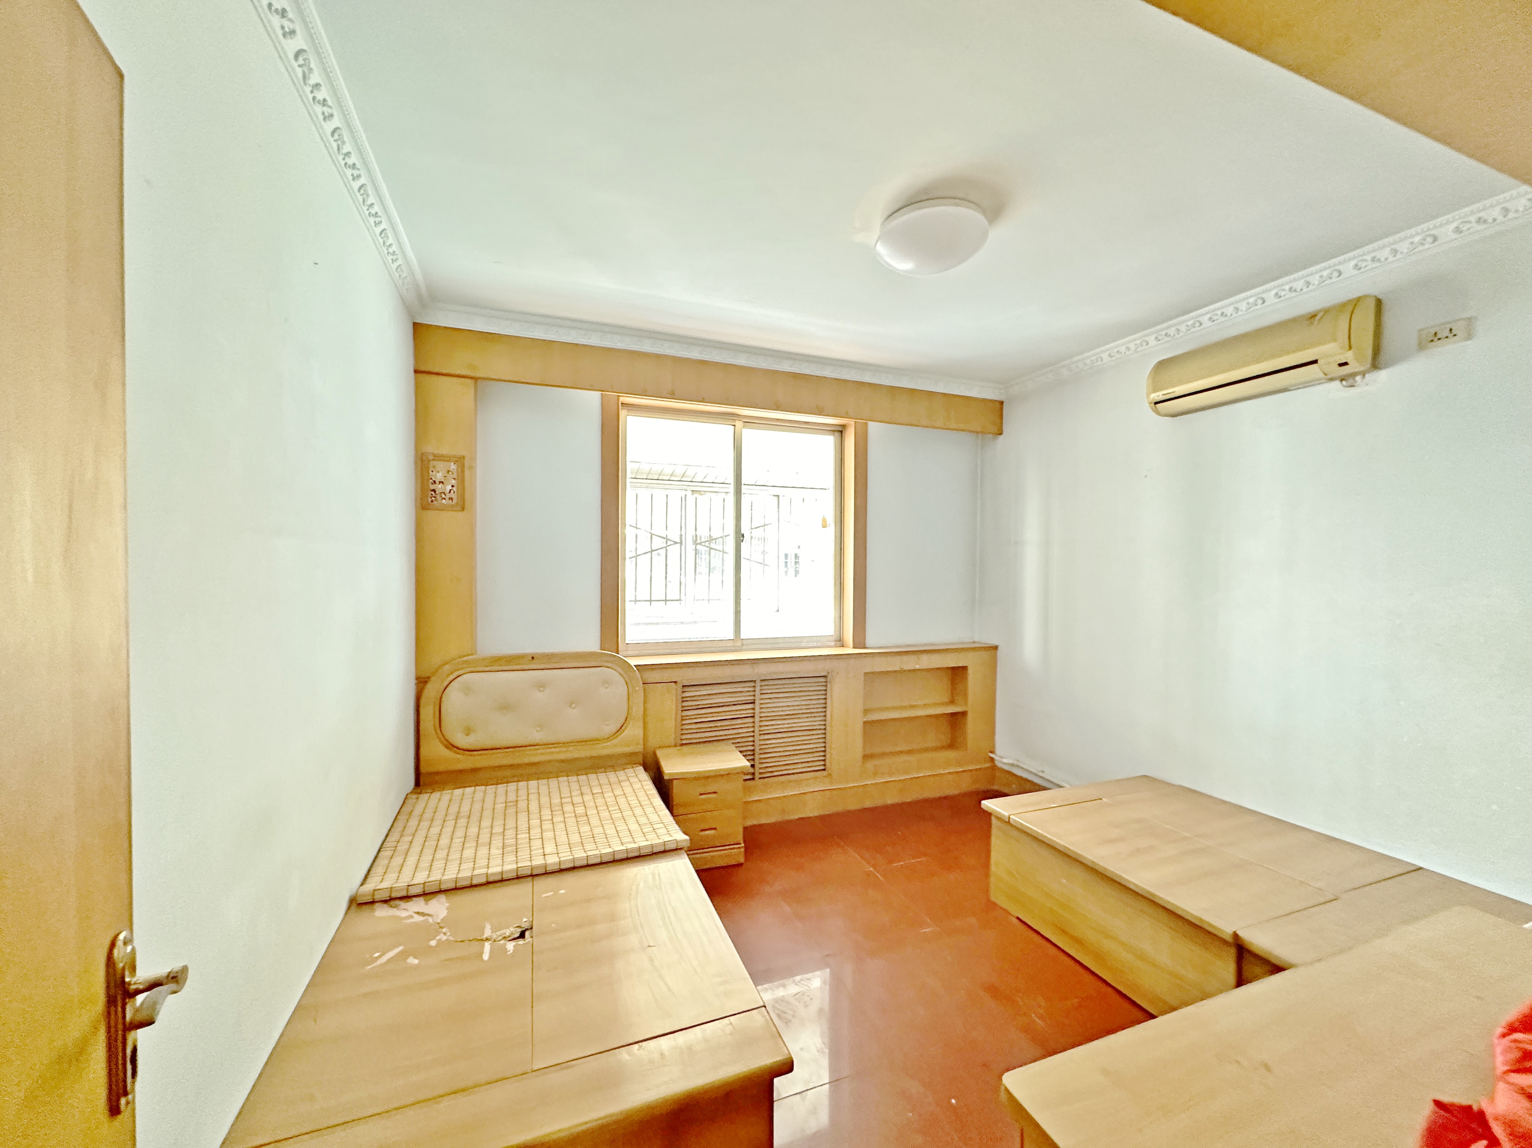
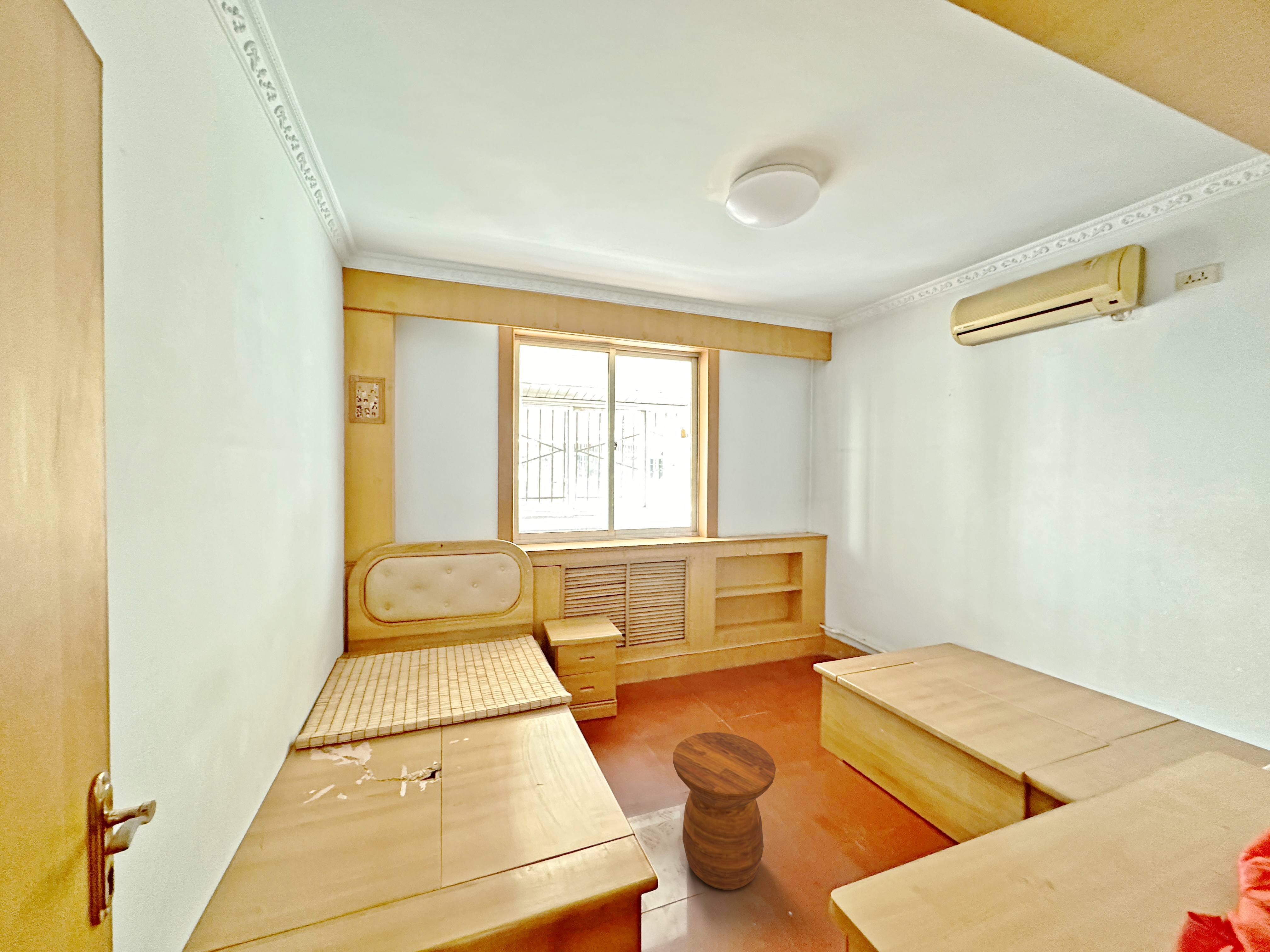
+ side table [673,732,776,890]
